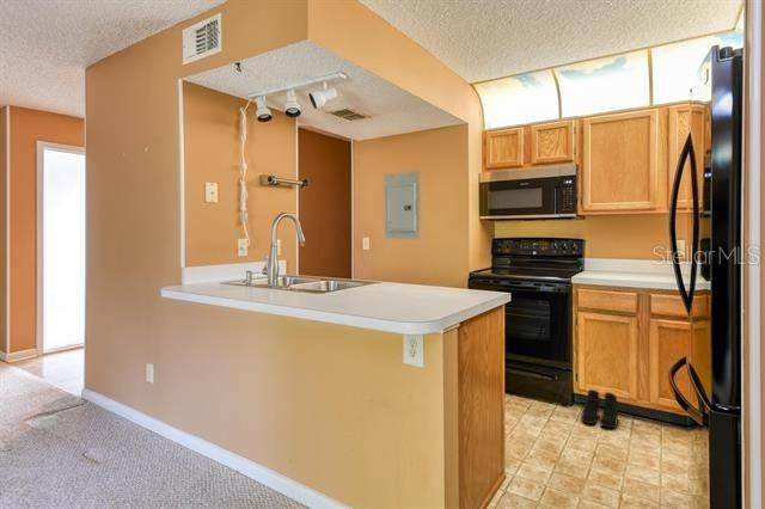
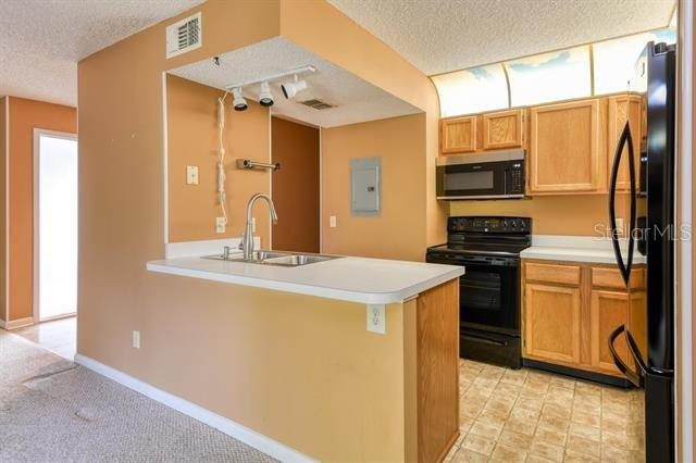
- boots [580,388,619,429]
